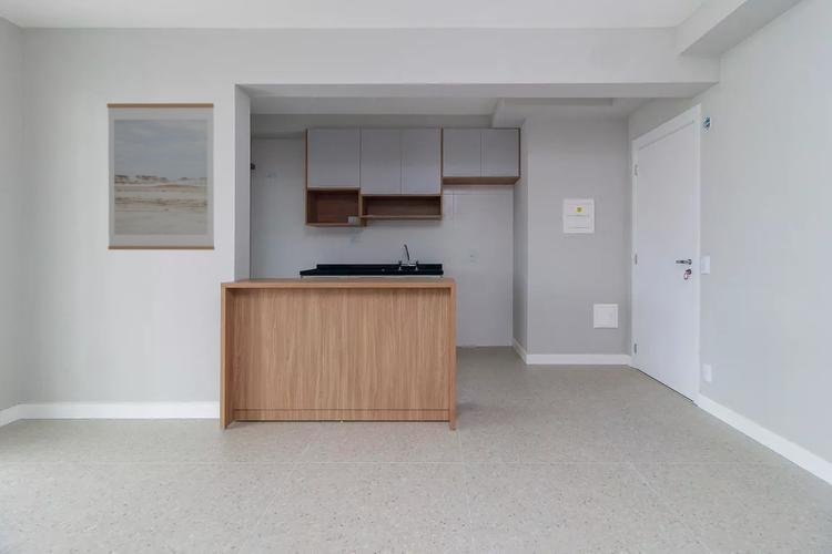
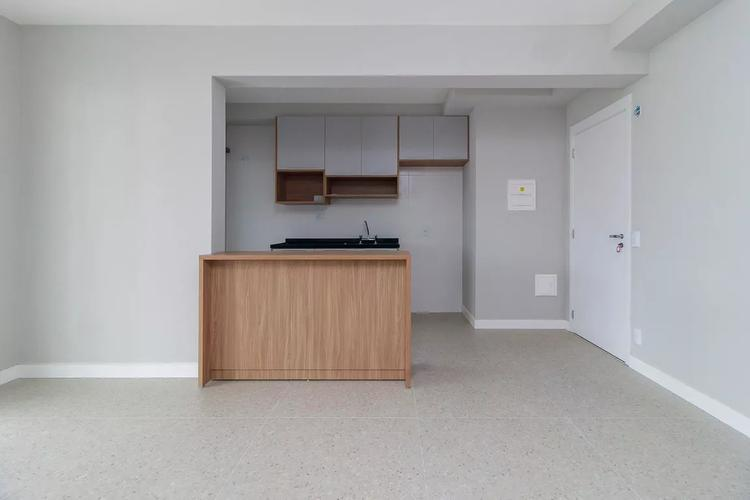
- wall art [106,102,215,250]
